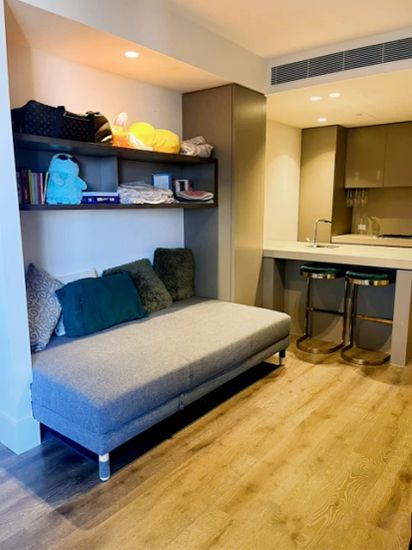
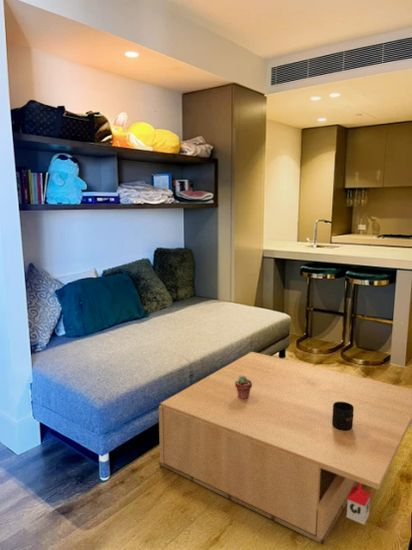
+ coffee table [158,351,412,545]
+ mug [332,402,354,431]
+ potted succulent [235,376,252,400]
